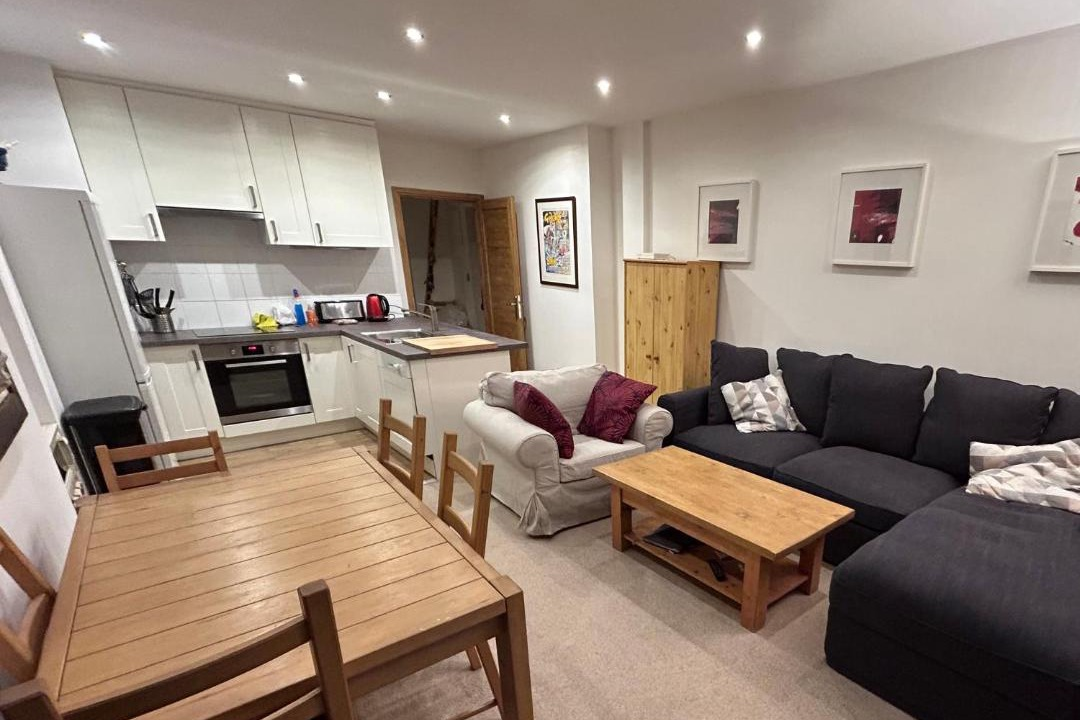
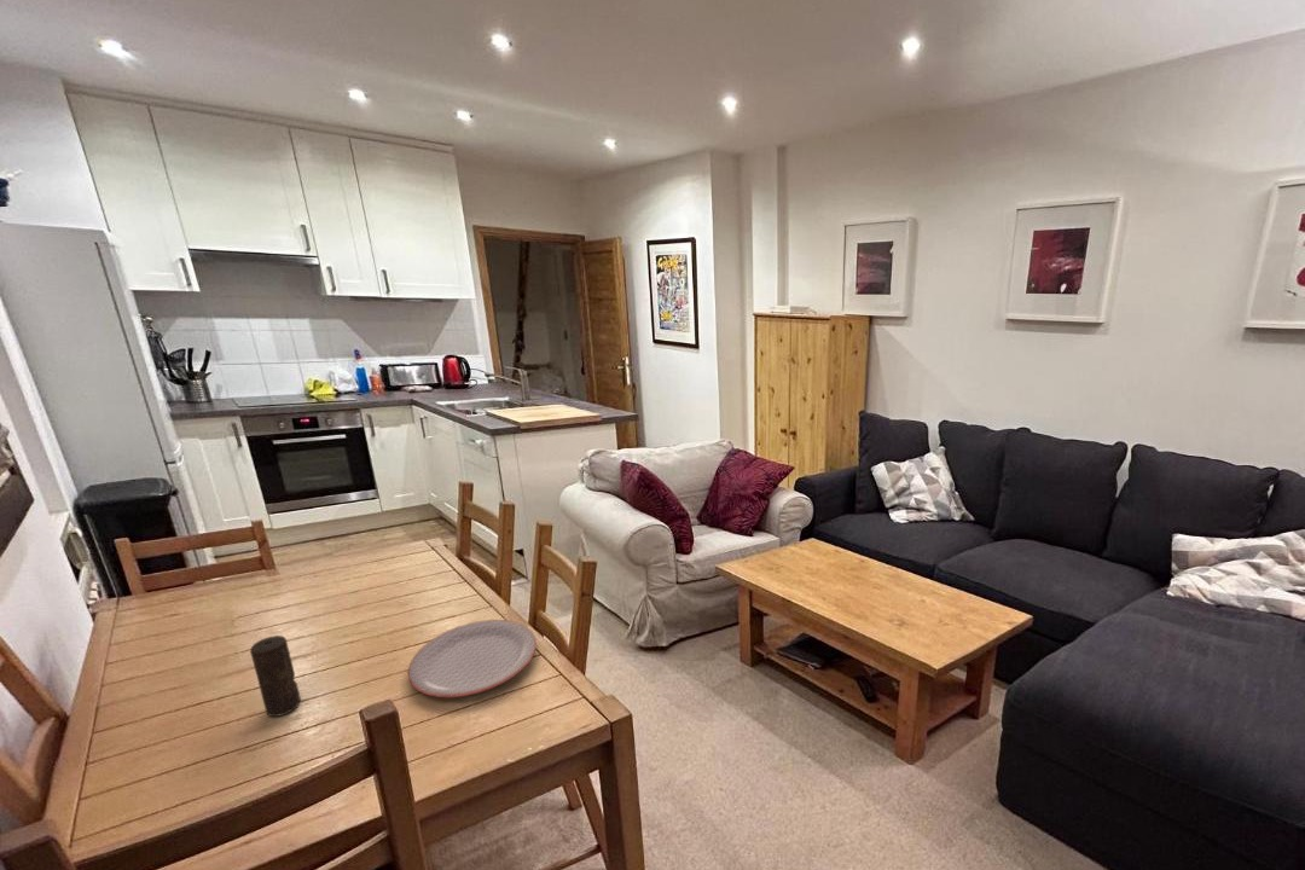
+ plate [407,619,538,698]
+ candle [249,634,302,718]
